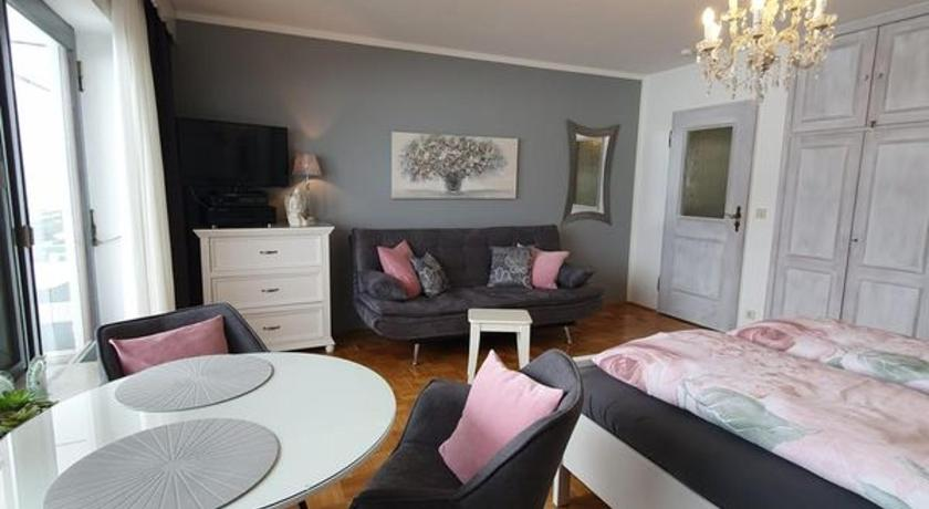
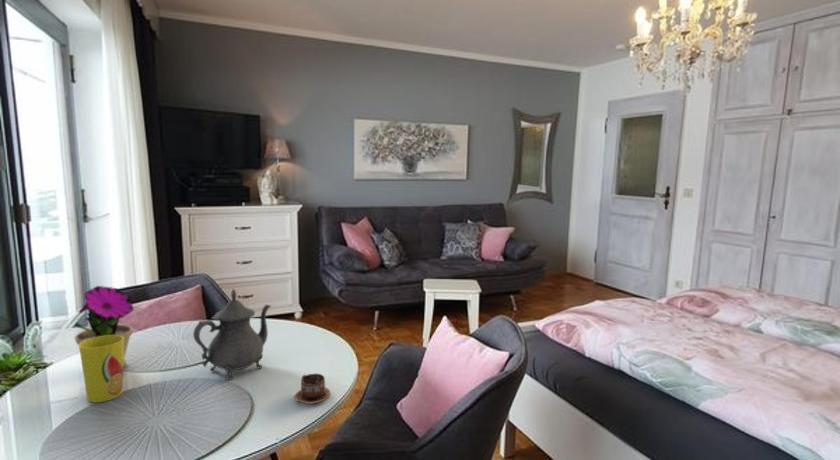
+ cup [78,335,124,403]
+ teapot [192,288,272,381]
+ flower pot [73,285,135,367]
+ cup [294,373,331,405]
